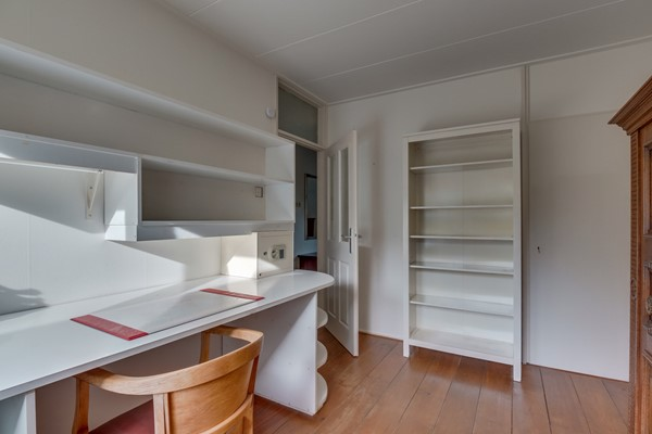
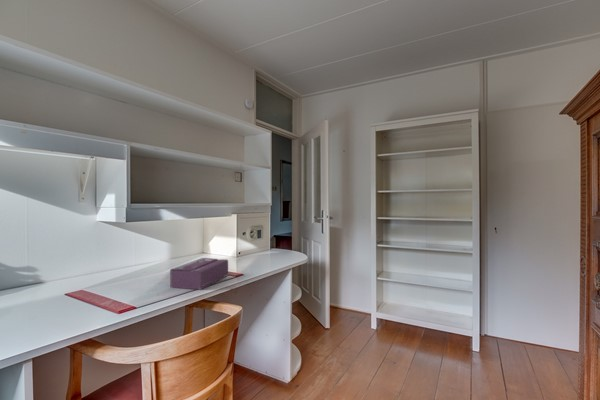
+ tissue box [169,257,229,291]
